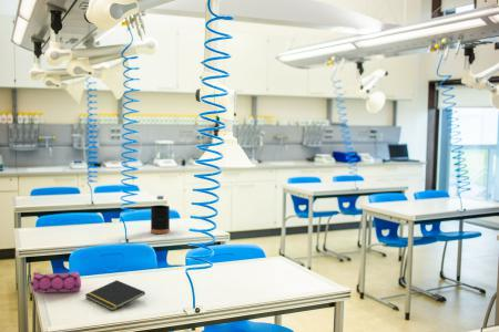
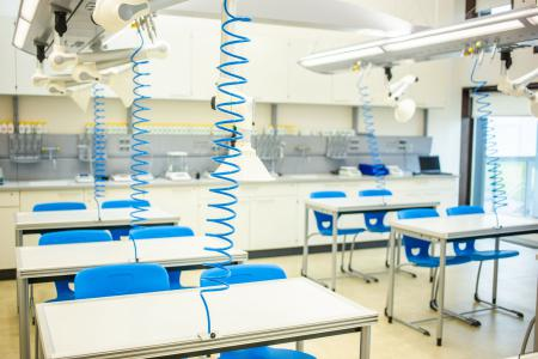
- pencil case [30,270,82,294]
- notepad [84,279,146,312]
- bottle [150,195,171,235]
